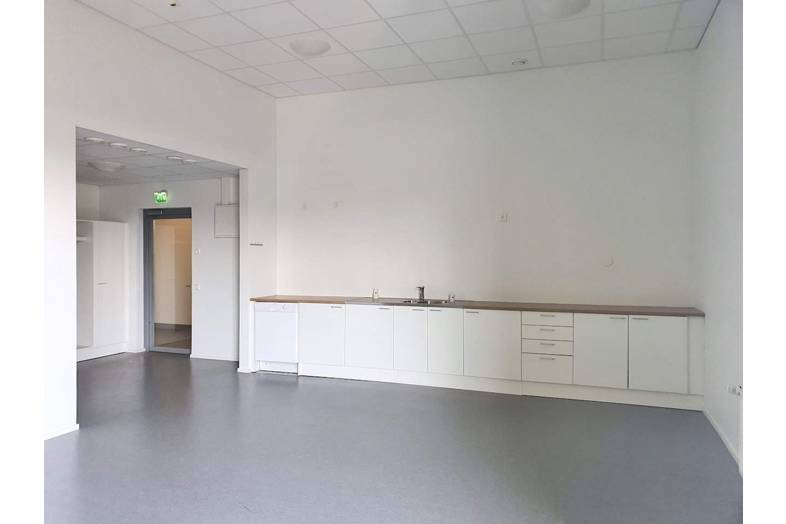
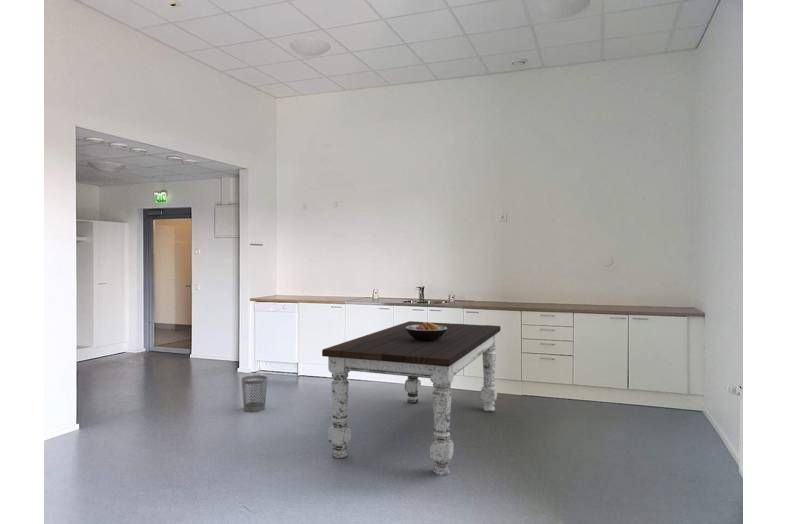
+ fruit bowl [405,321,447,341]
+ wastebasket [241,374,268,413]
+ dining table [321,320,502,477]
